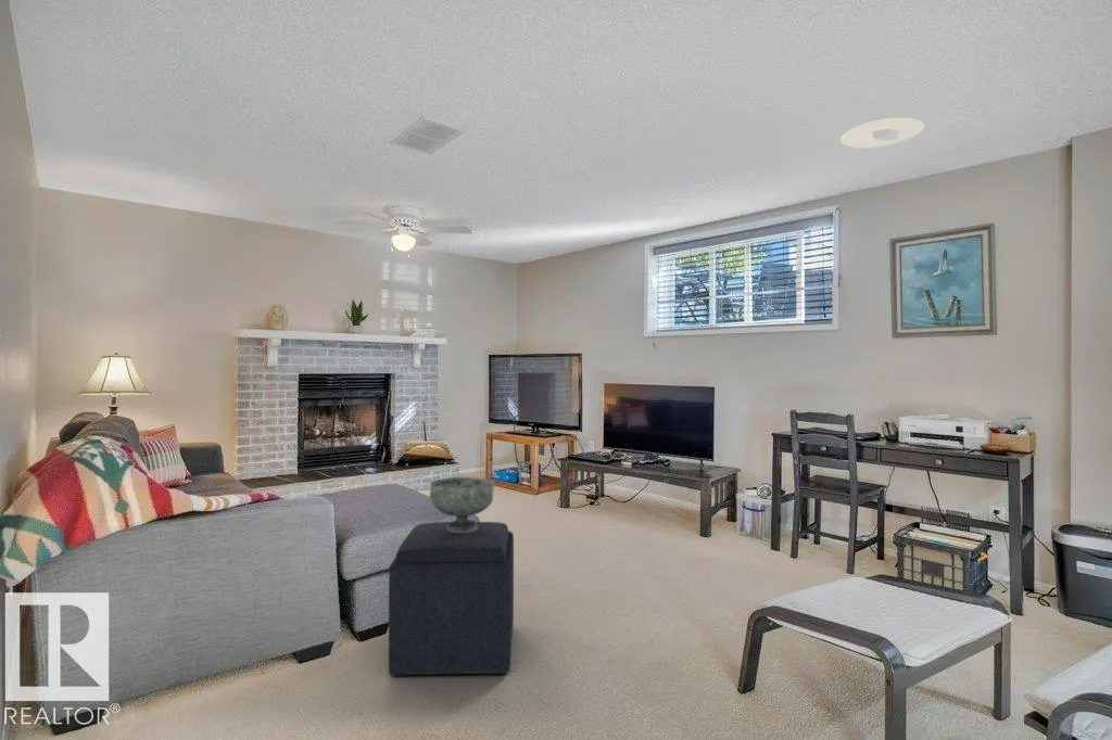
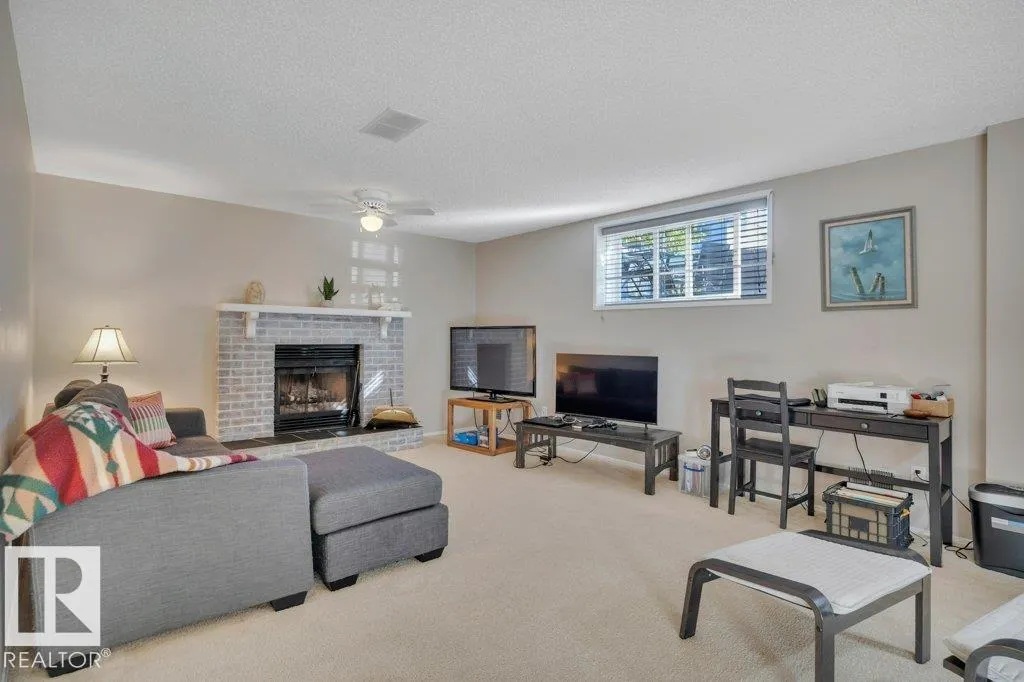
- decorative bowl [429,476,495,533]
- recessed light [839,116,925,149]
- ottoman [388,521,515,678]
